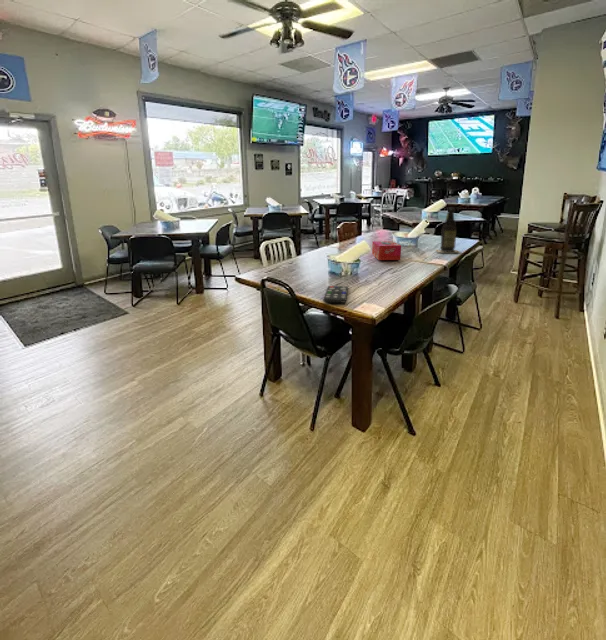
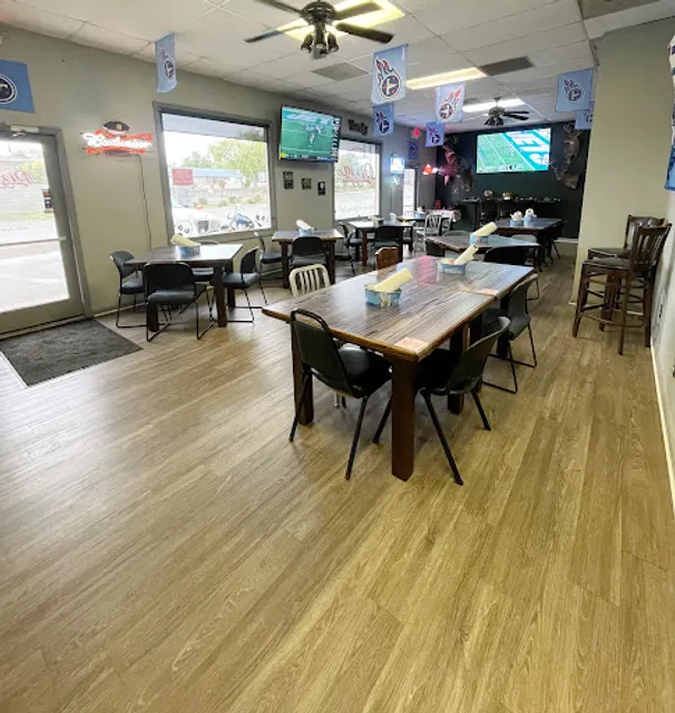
- beer bottle [435,206,461,253]
- remote control [323,285,349,304]
- tissue box [371,240,402,261]
